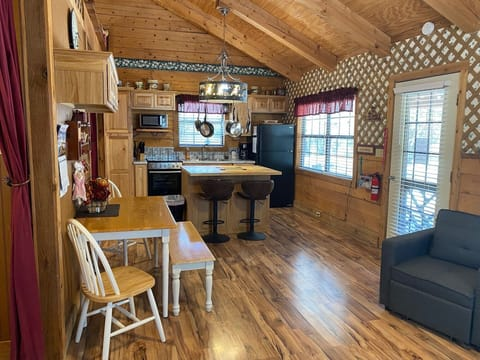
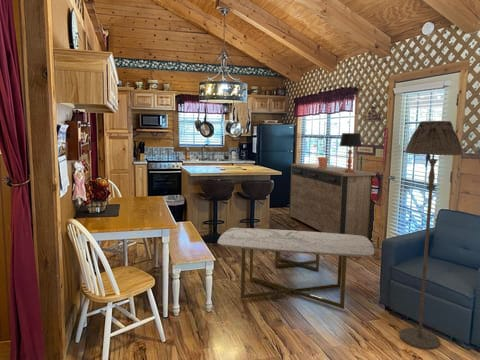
+ sideboard [288,163,377,243]
+ floor lamp [398,120,464,351]
+ table lamp [339,132,363,173]
+ coffee table [217,227,375,310]
+ potted plant [313,135,331,168]
